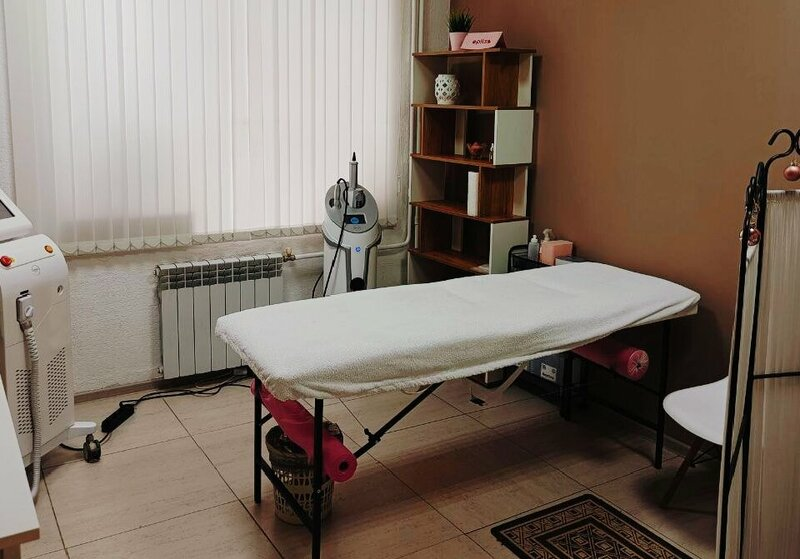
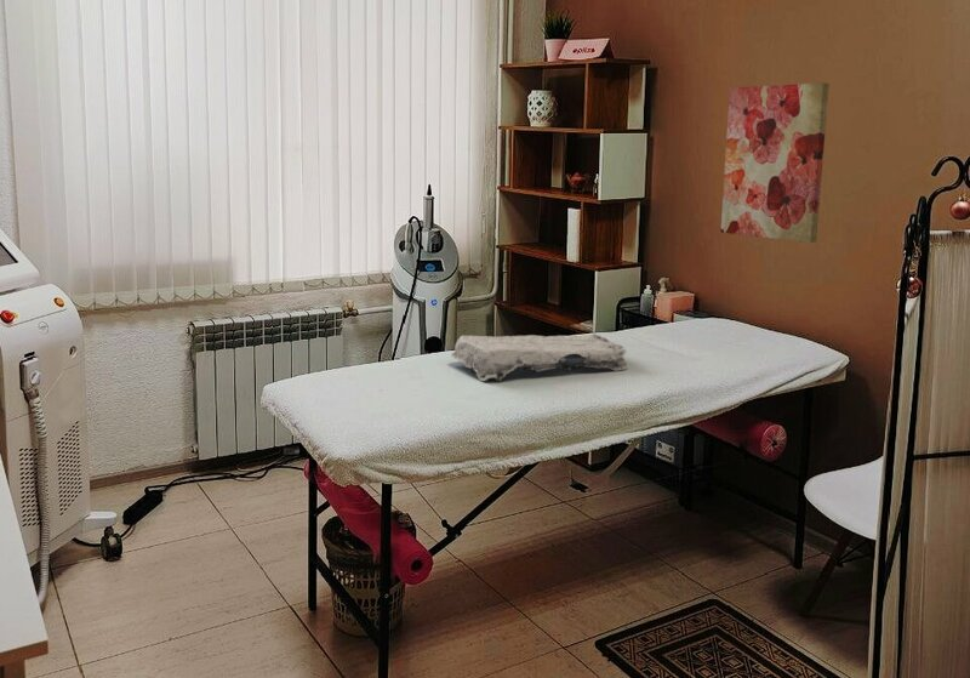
+ wall art [720,81,831,244]
+ stone plaque [447,329,628,383]
